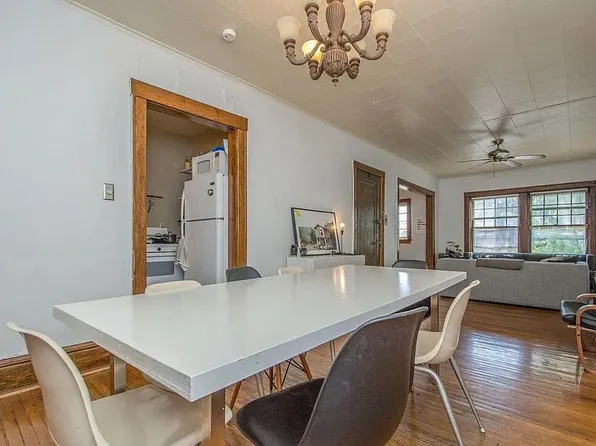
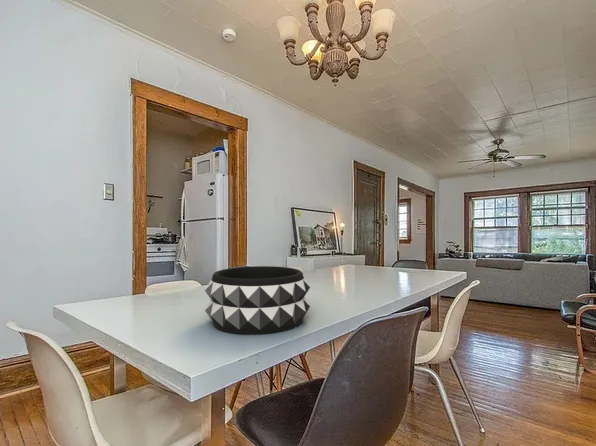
+ decorative bowl [204,265,311,336]
